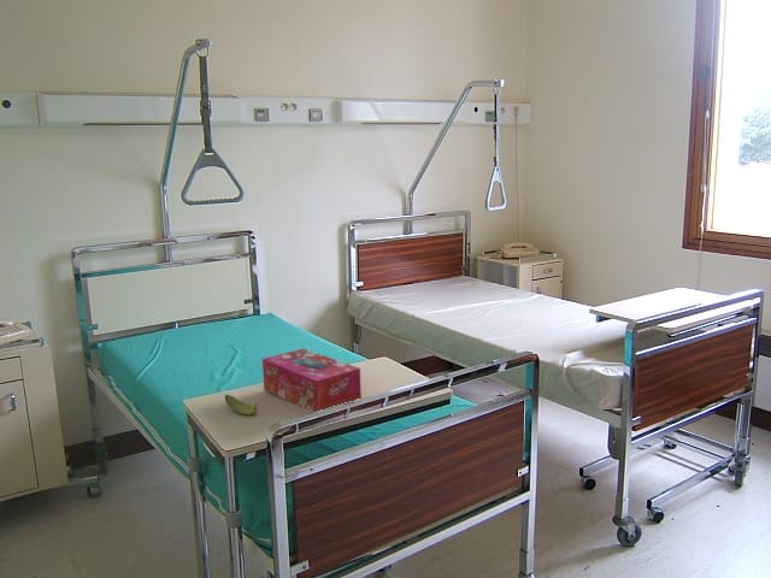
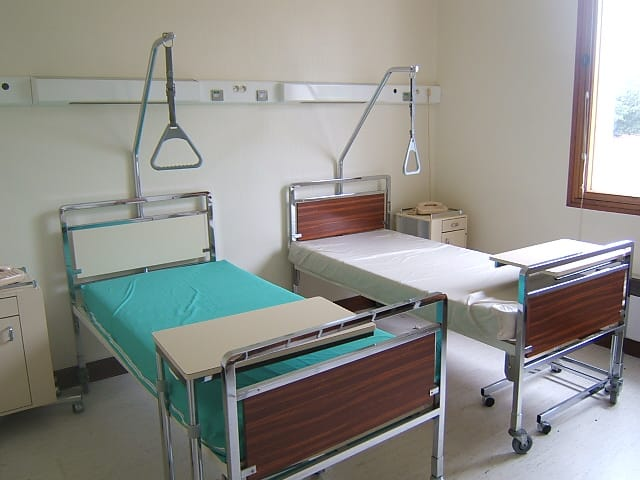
- banana [224,394,258,417]
- tissue box [261,348,363,413]
